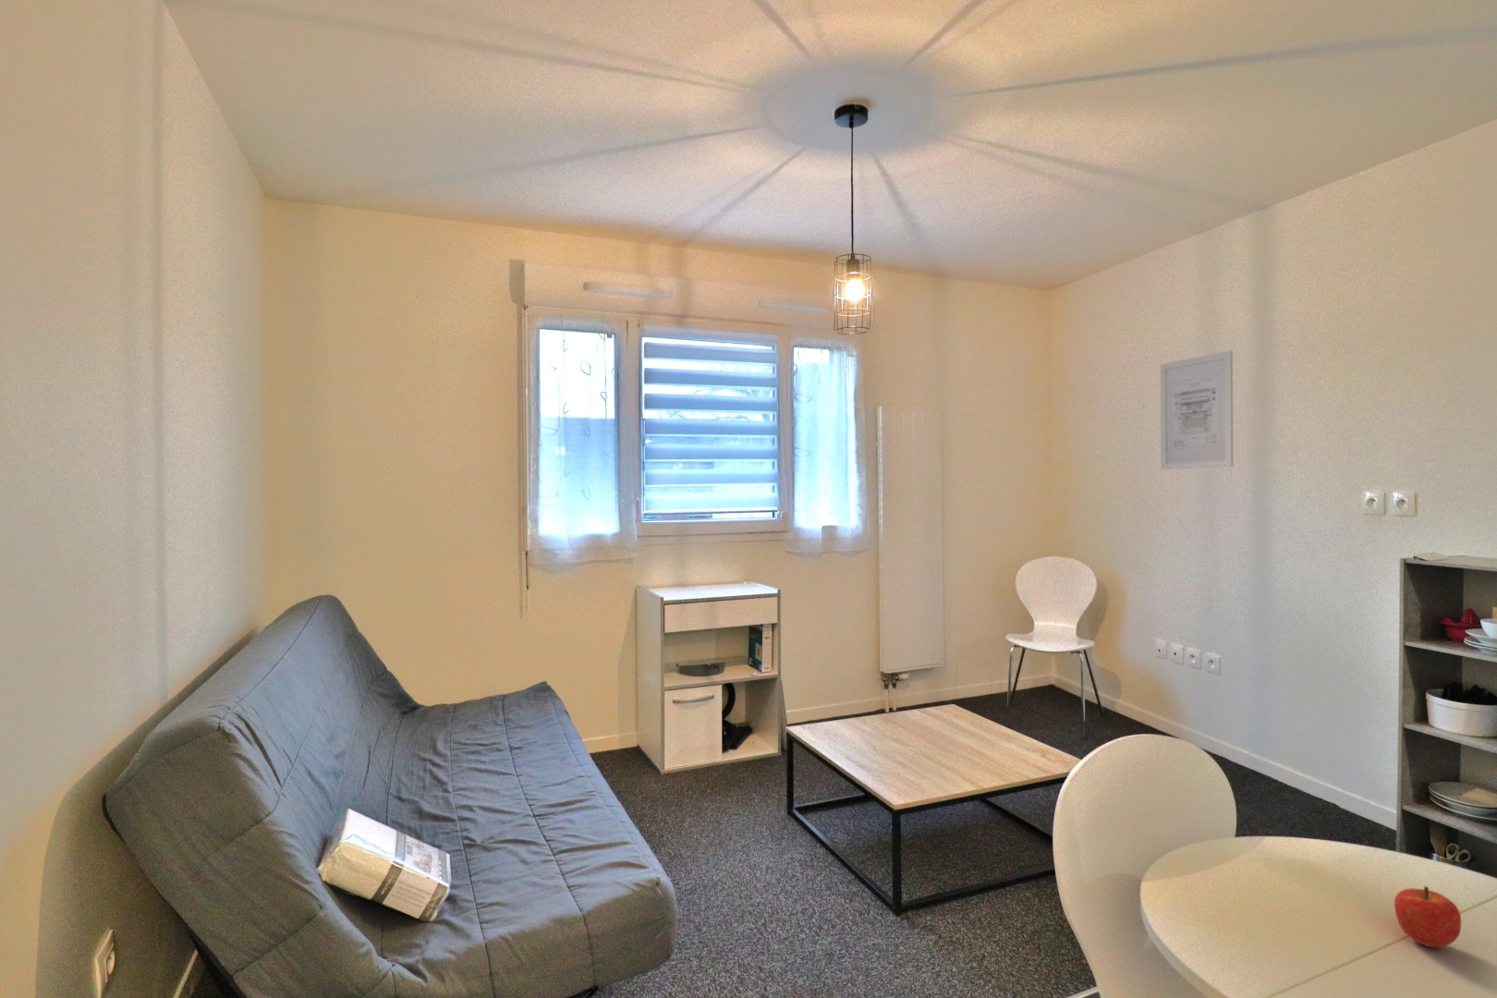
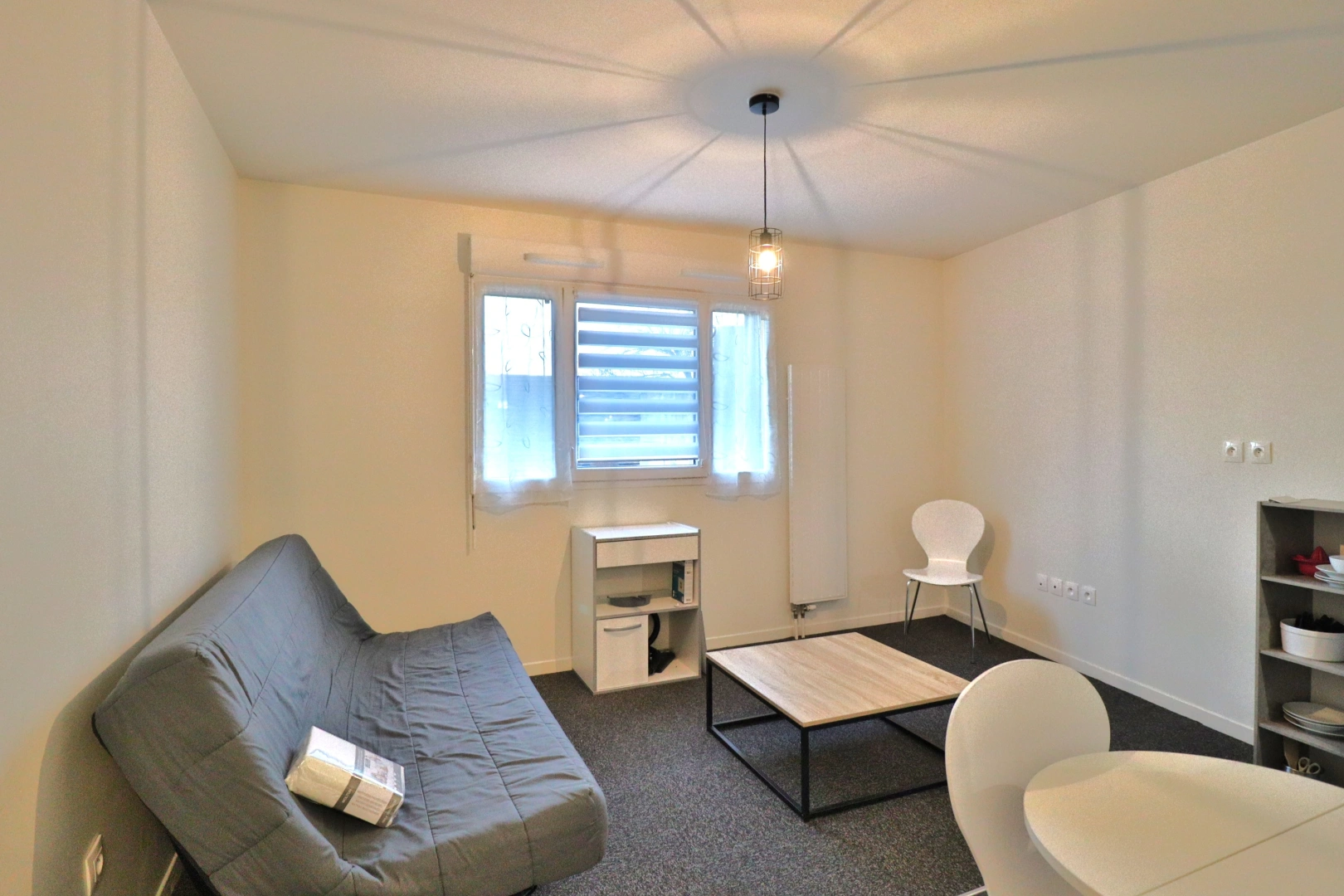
- wall art [1160,350,1234,470]
- fruit [1393,886,1461,948]
